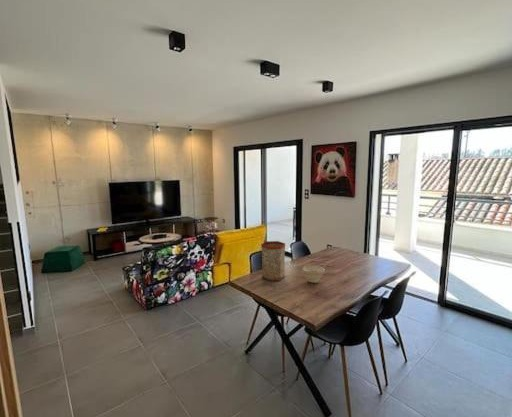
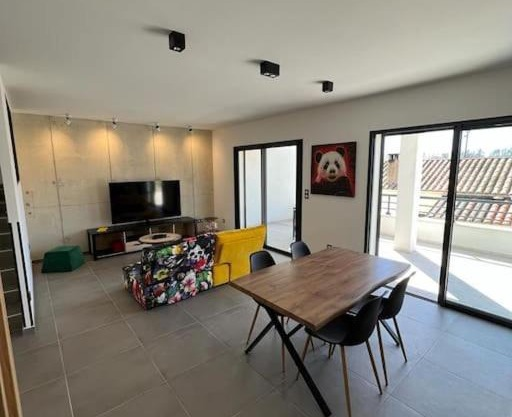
- vase [260,240,286,282]
- bowl [302,265,326,284]
